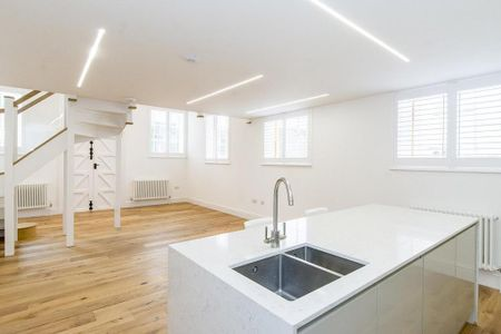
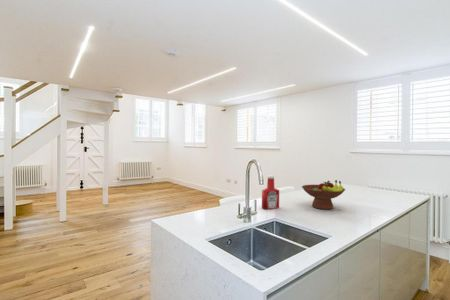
+ soap bottle [261,175,280,210]
+ fruit bowl [301,179,346,210]
